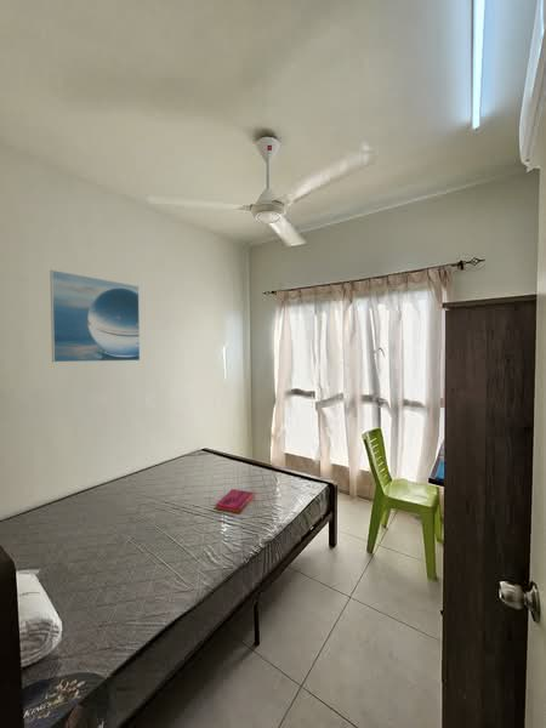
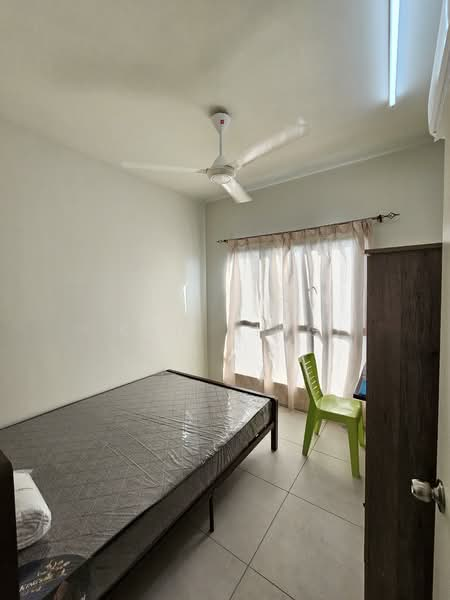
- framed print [49,268,141,363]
- hardback book [215,488,256,514]
